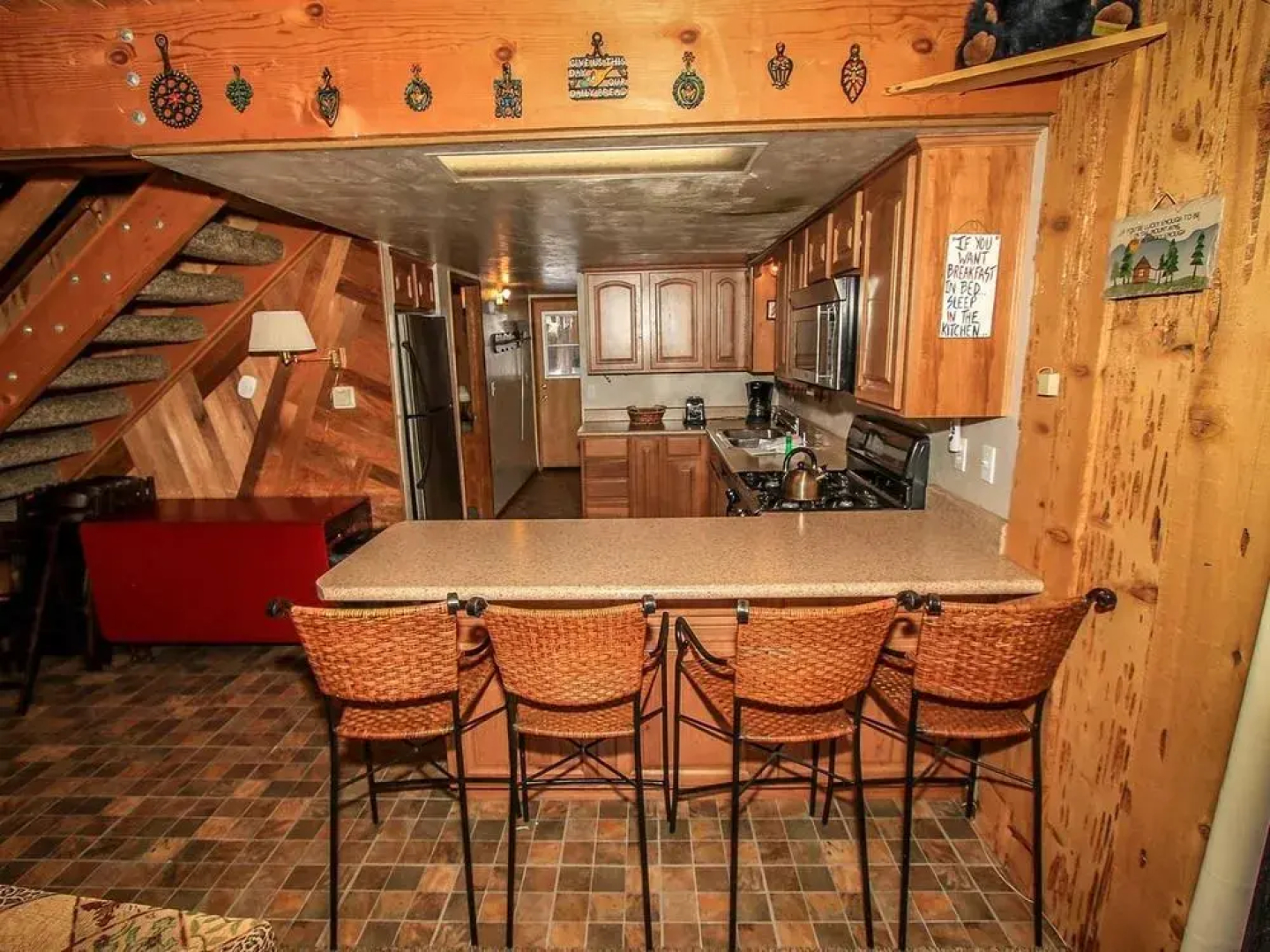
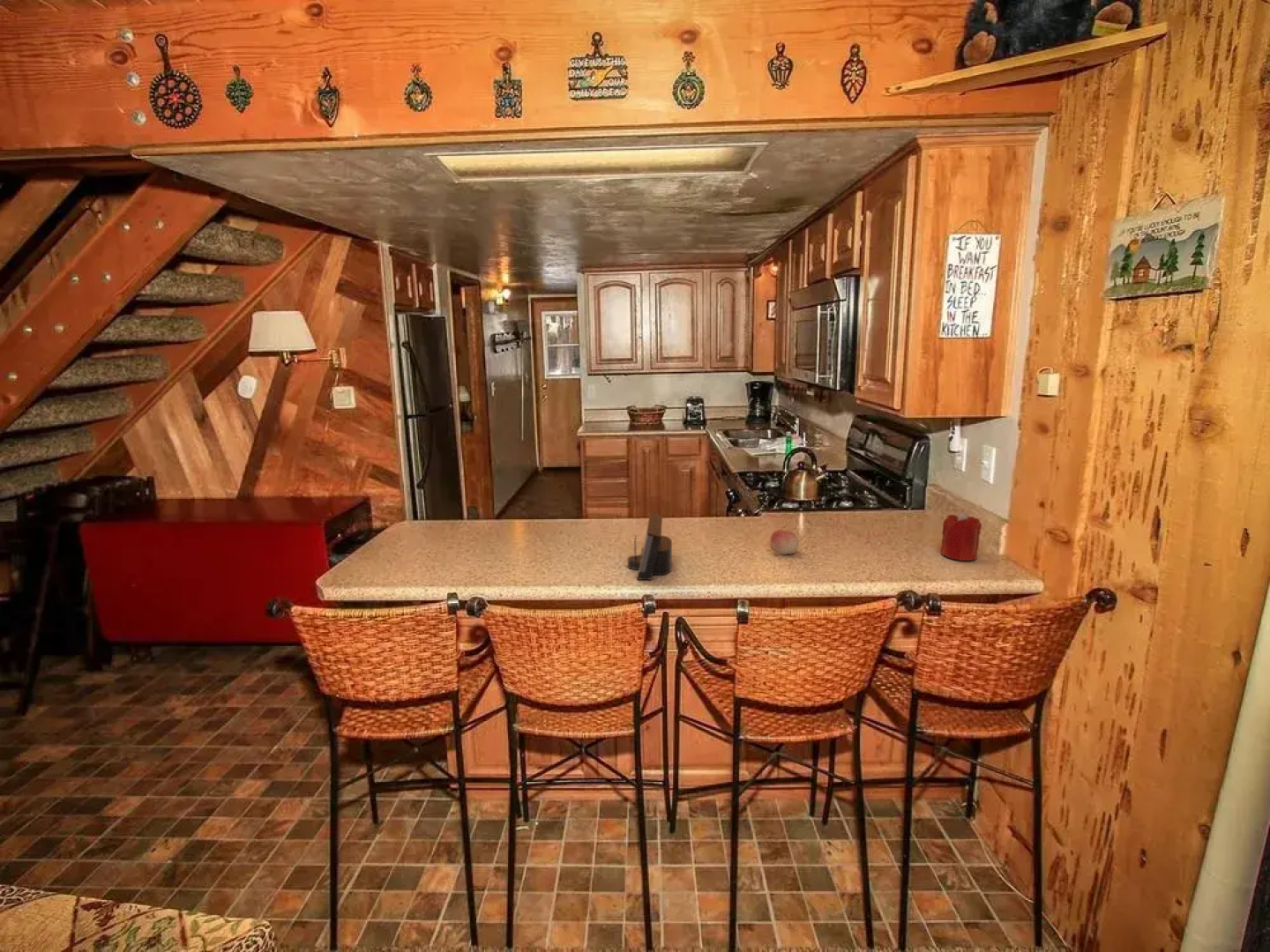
+ candle [939,510,982,562]
+ fruit [769,529,800,555]
+ speaker [627,511,673,581]
